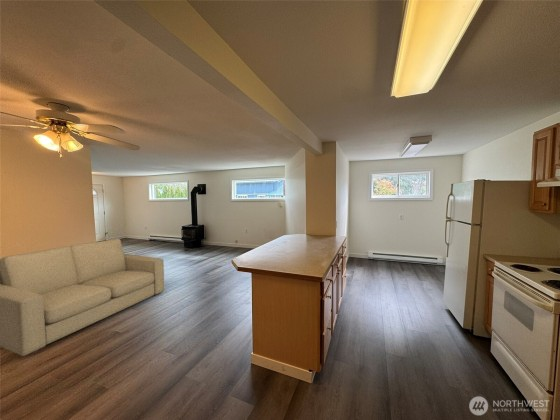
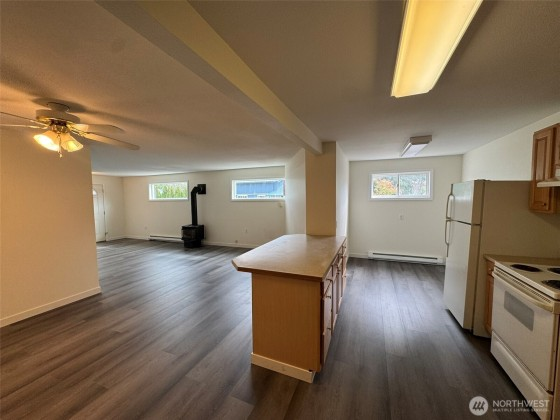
- sofa [0,238,165,357]
